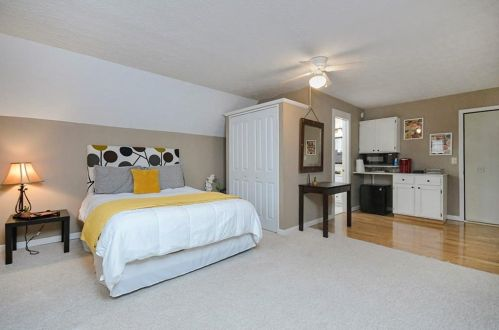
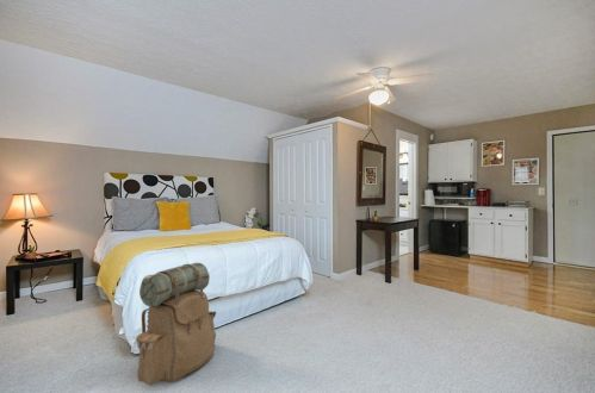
+ backpack [136,262,217,386]
